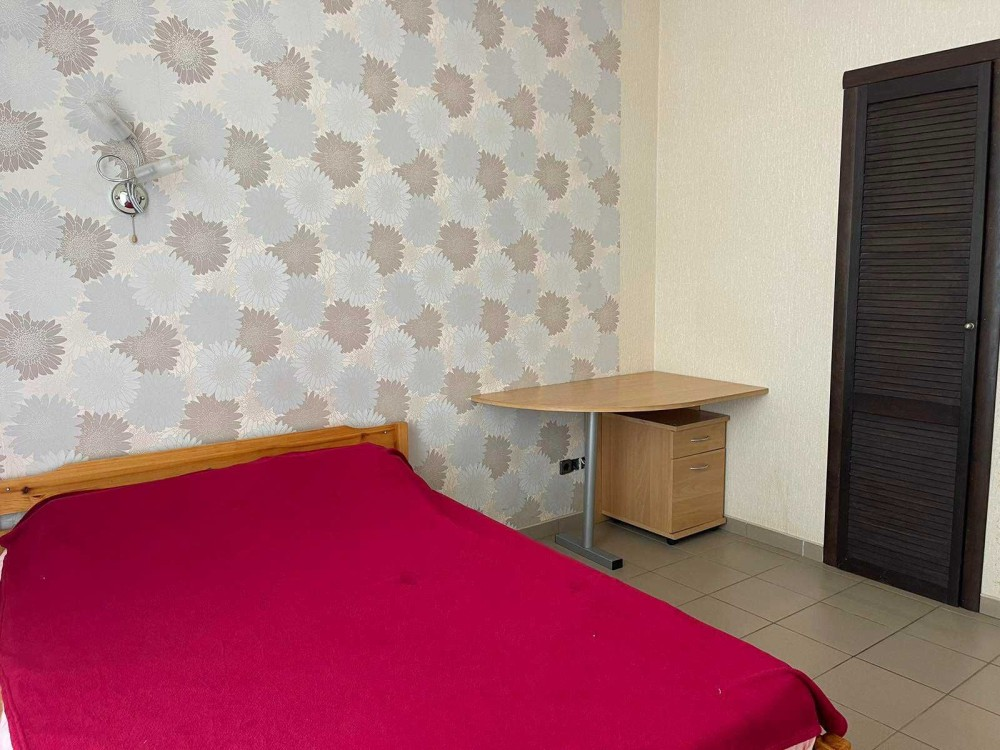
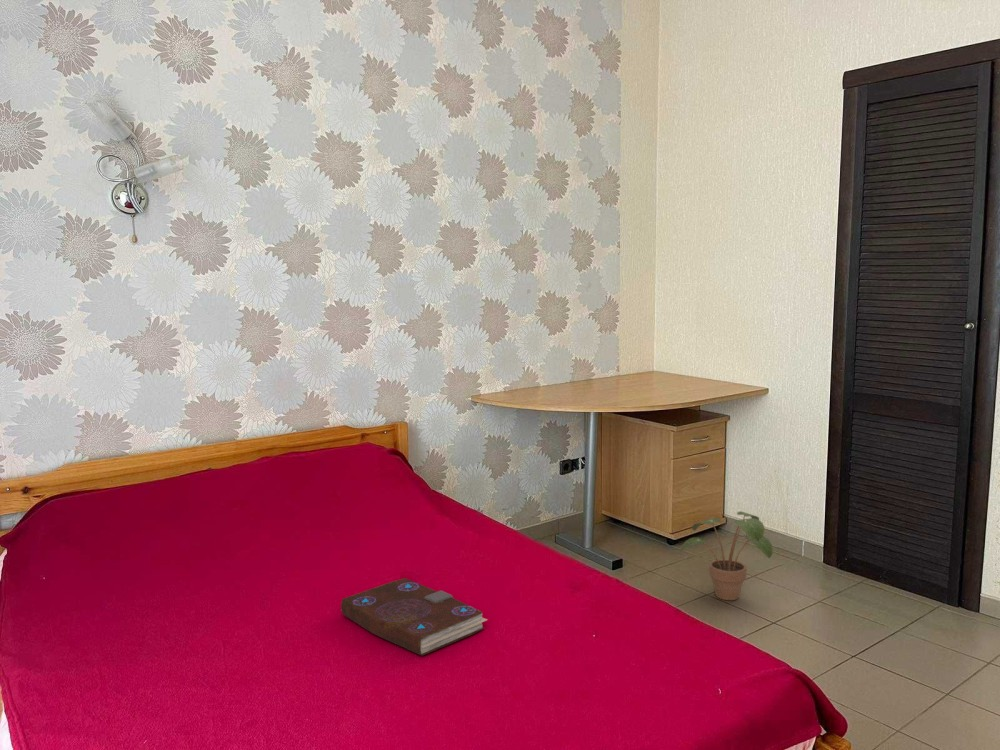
+ book [340,577,488,656]
+ potted plant [680,510,774,601]
